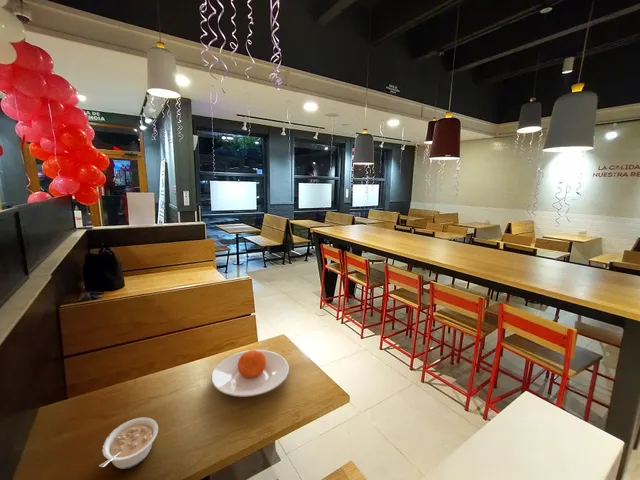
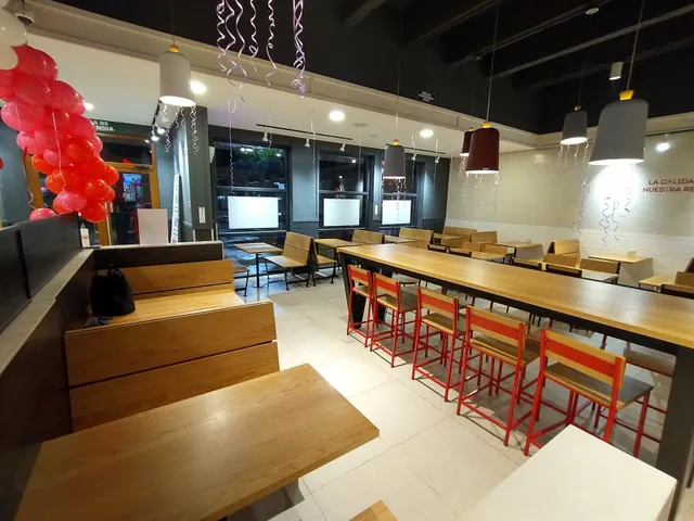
- legume [98,417,159,470]
- plate [211,349,290,398]
